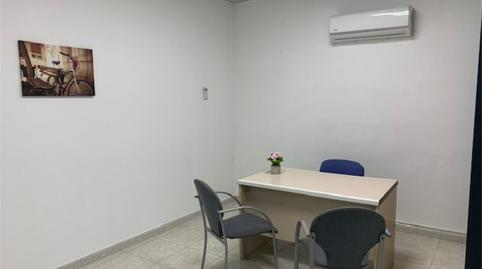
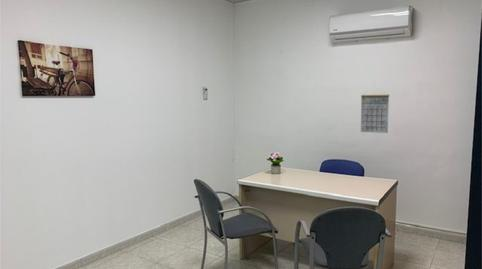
+ calendar [360,85,390,134]
